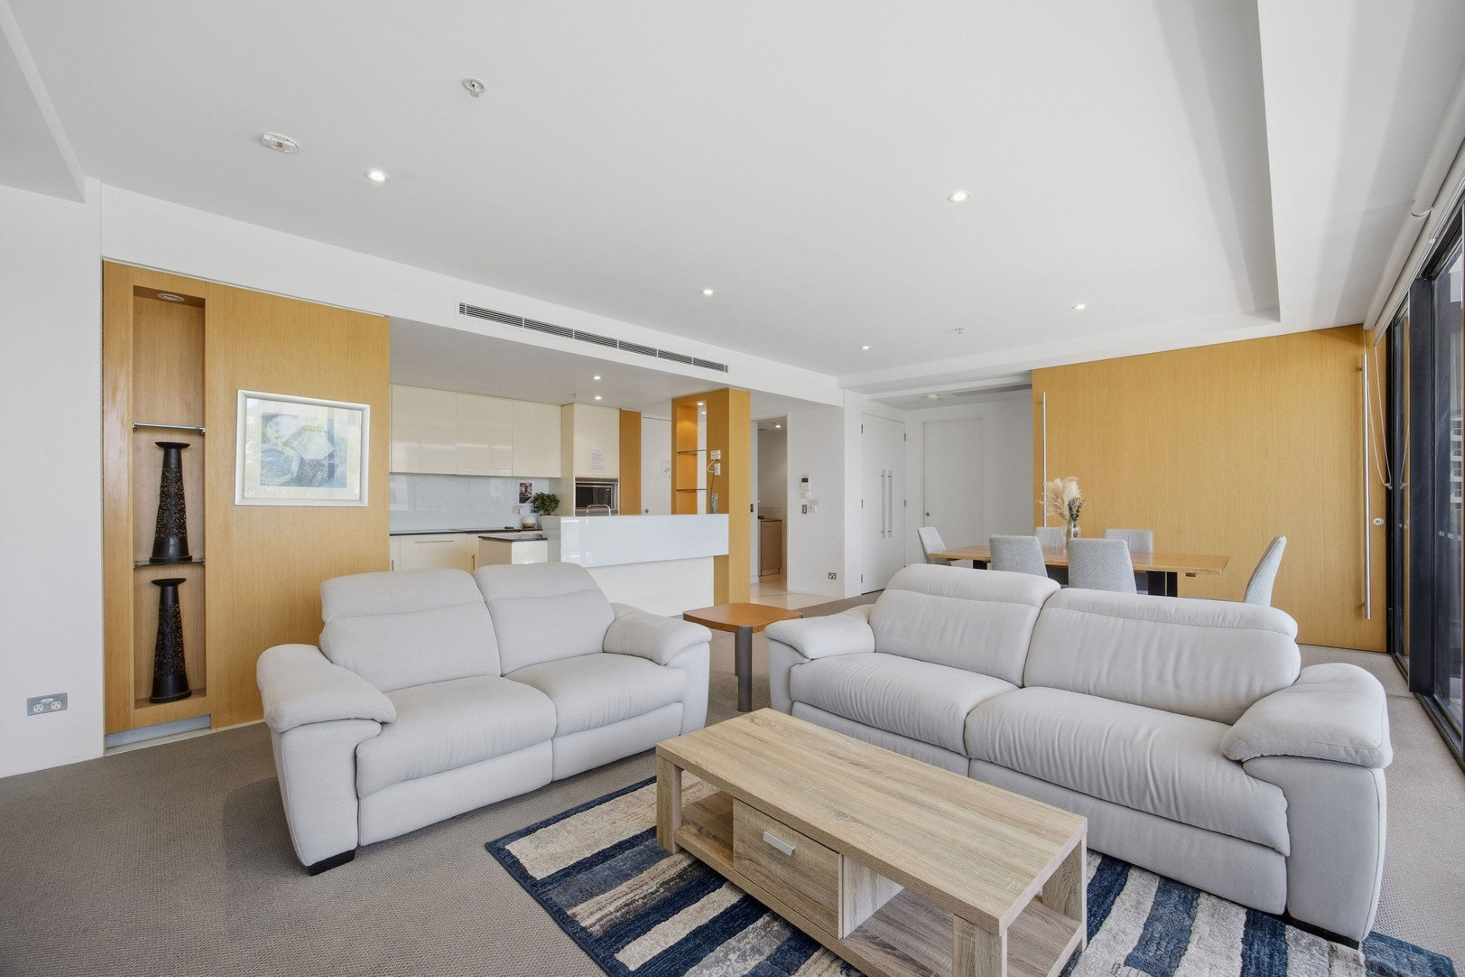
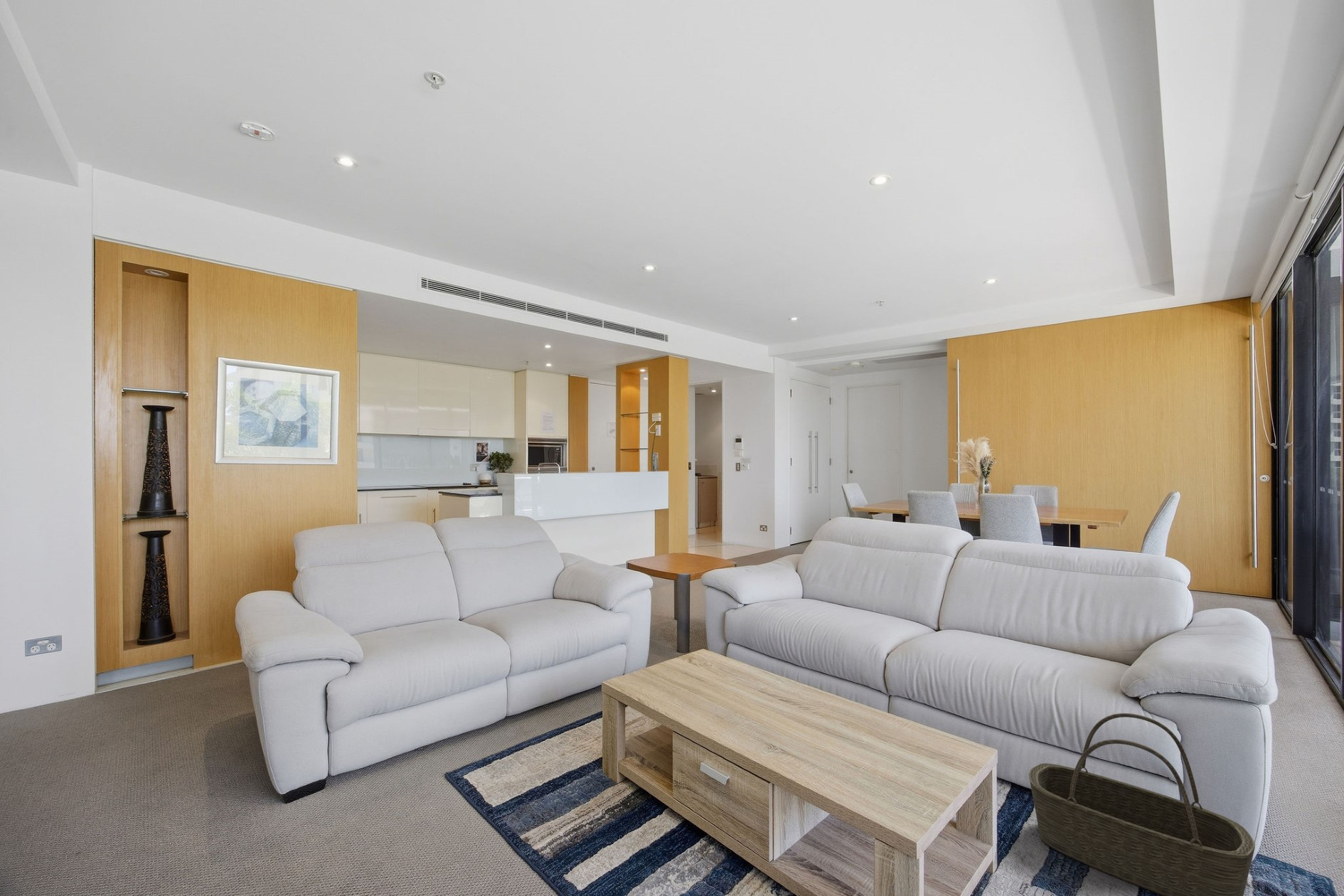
+ basket [1028,713,1256,896]
